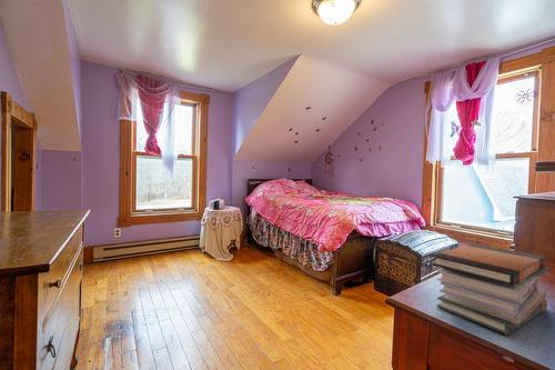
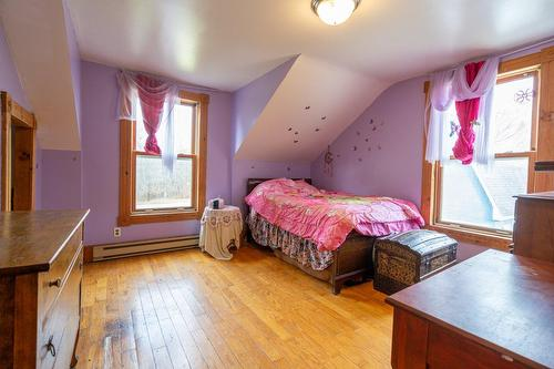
- book stack [431,242,552,336]
